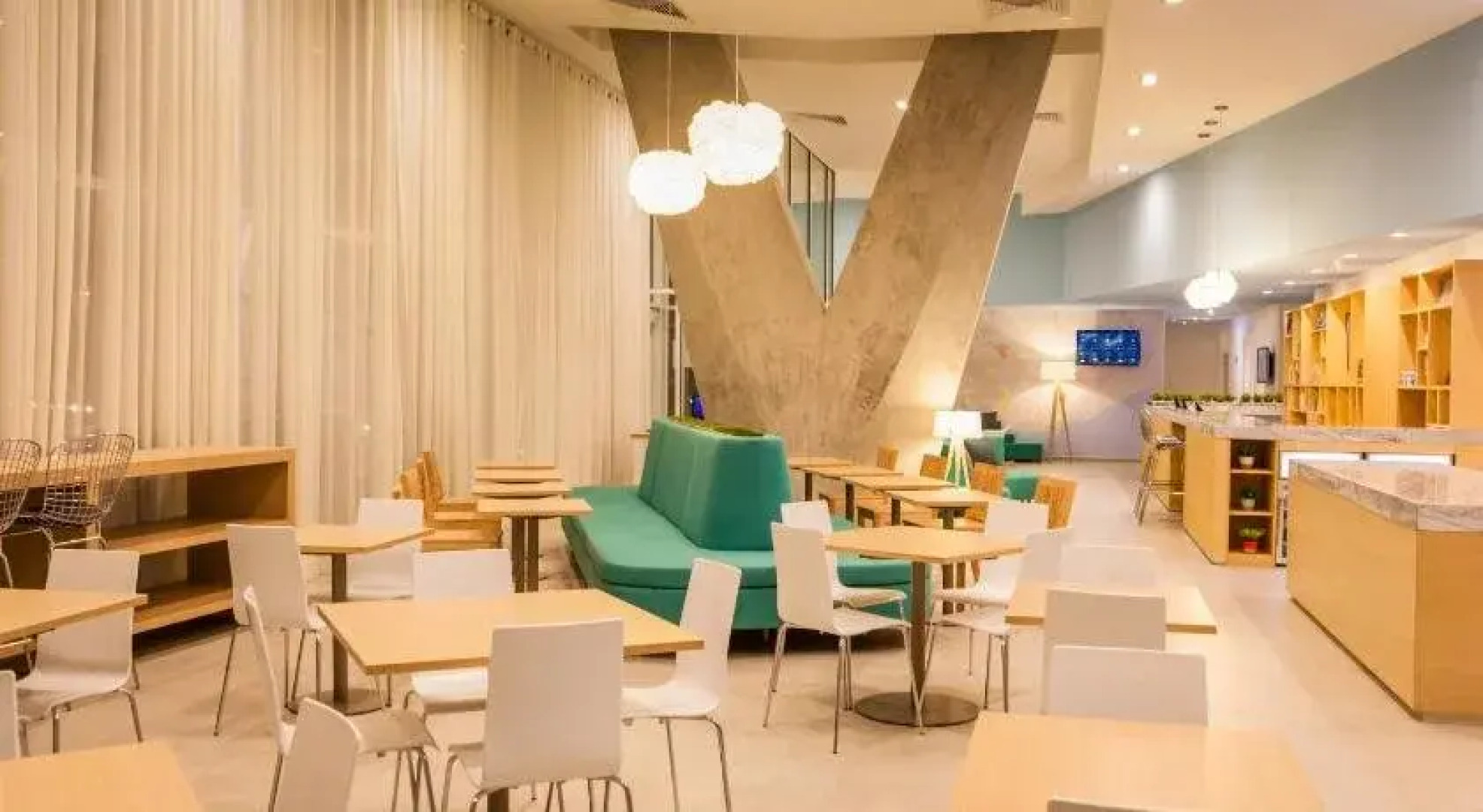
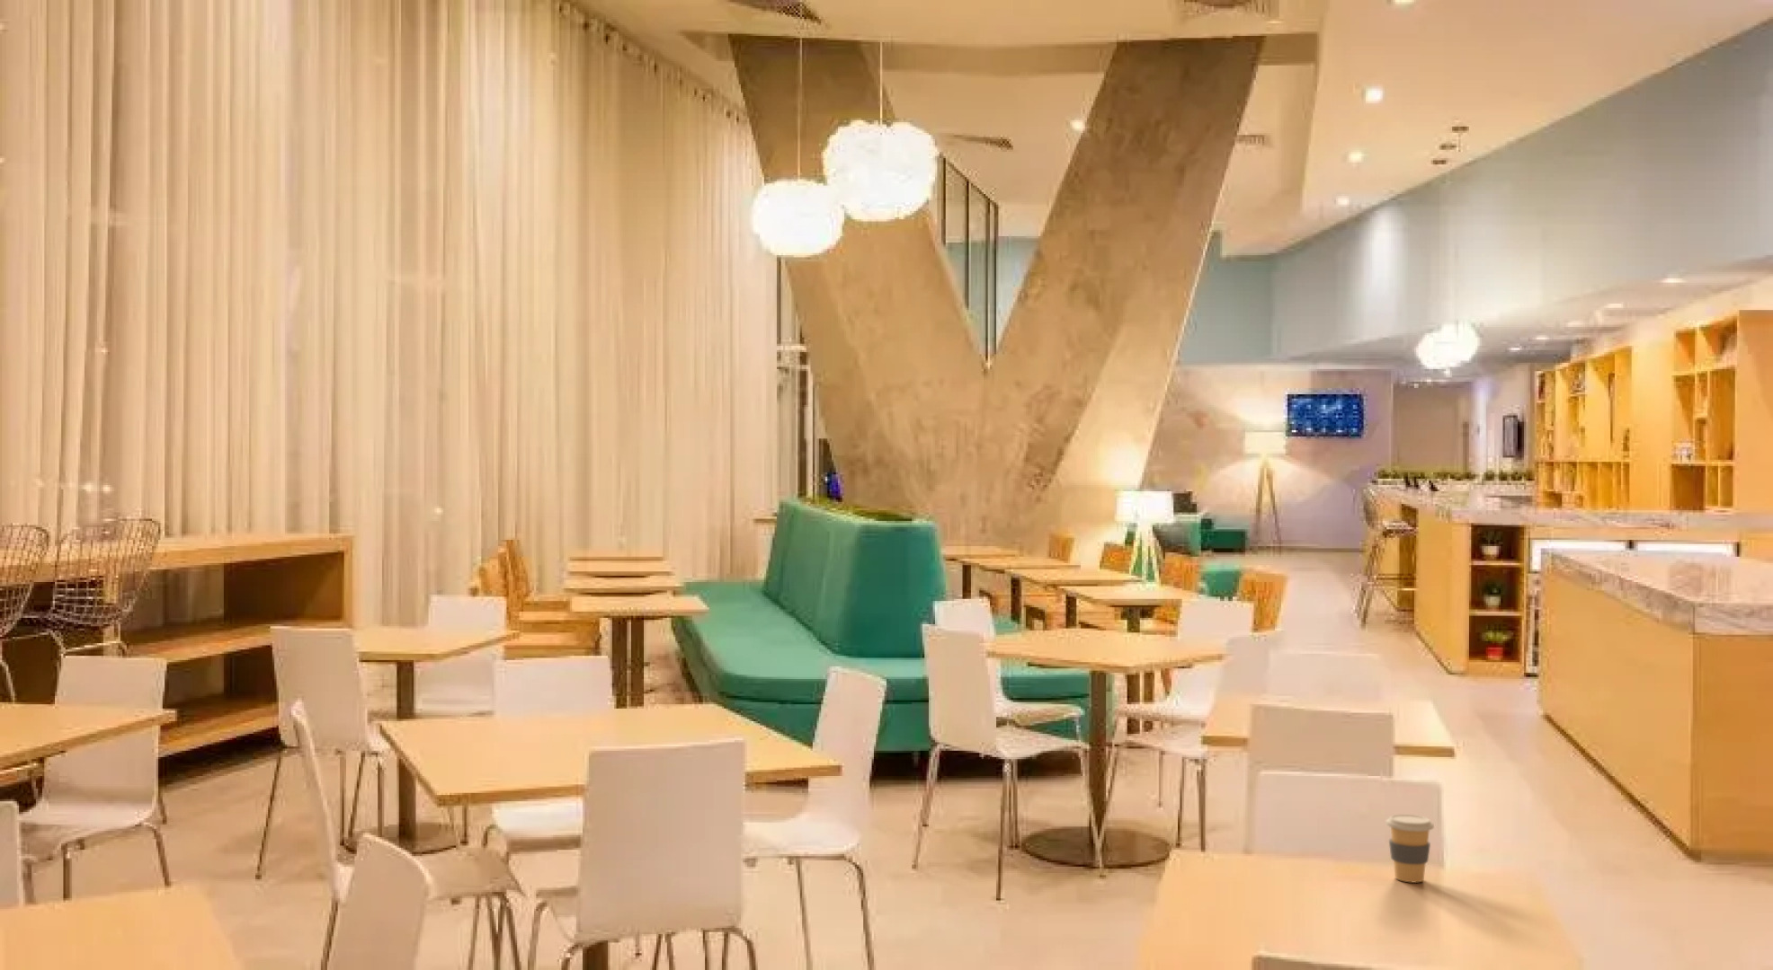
+ coffee cup [1386,814,1435,884]
